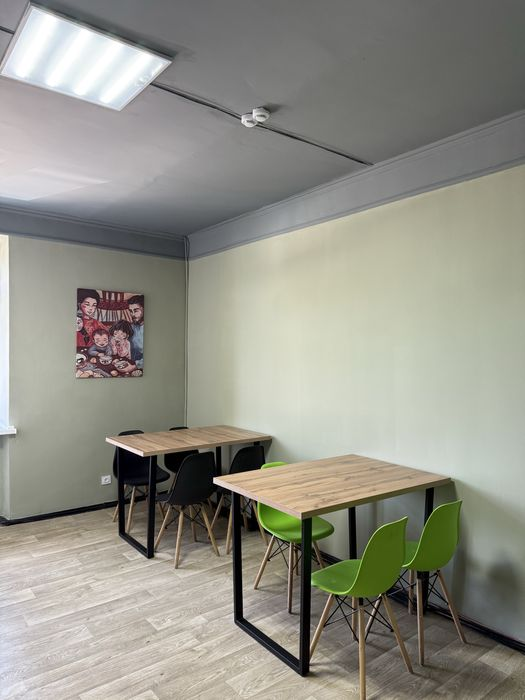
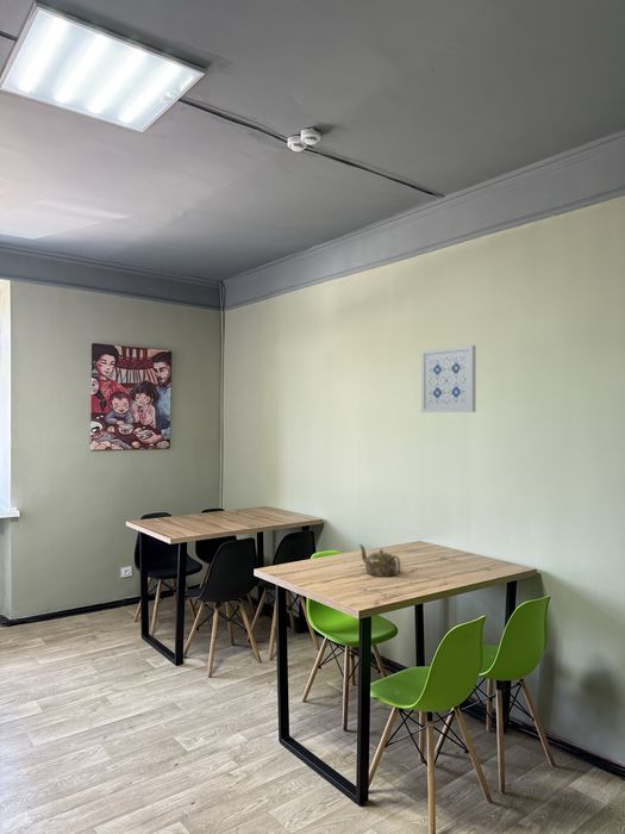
+ teapot [358,543,401,578]
+ wall art [420,344,477,413]
